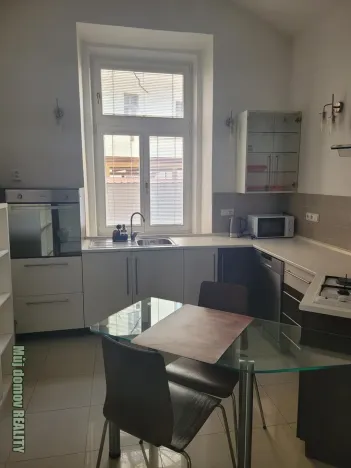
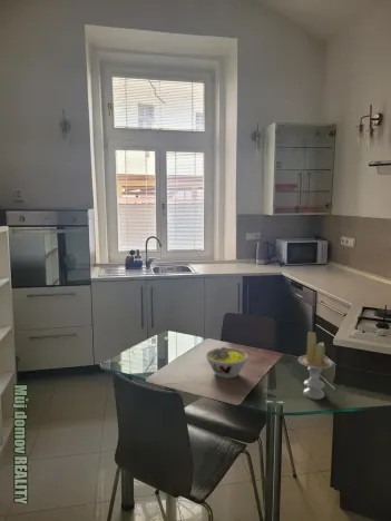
+ candle [297,331,334,401]
+ bowl [205,346,250,380]
